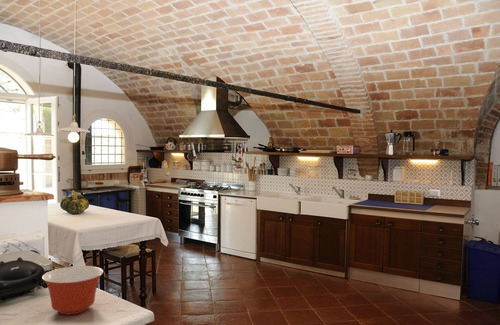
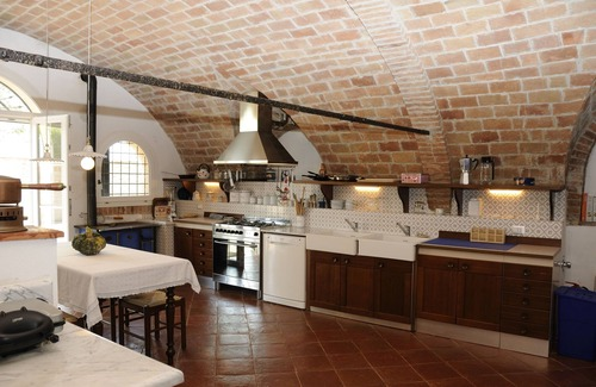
- mixing bowl [41,265,104,316]
